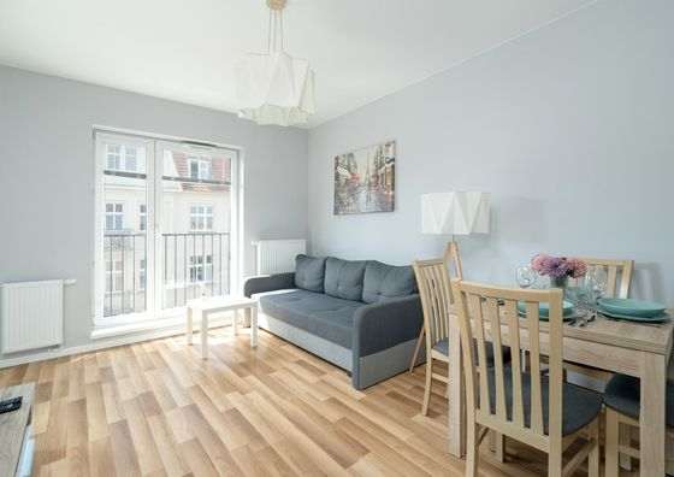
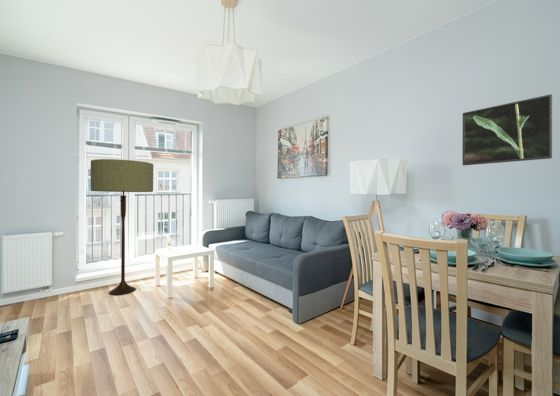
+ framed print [462,93,553,166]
+ floor lamp [90,158,154,296]
